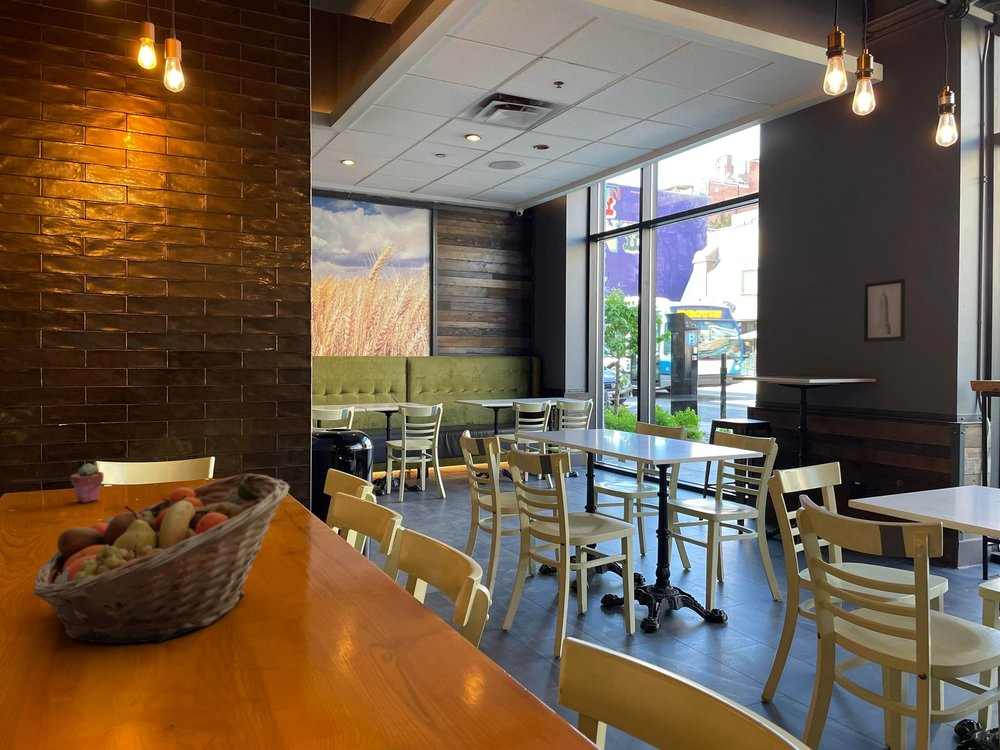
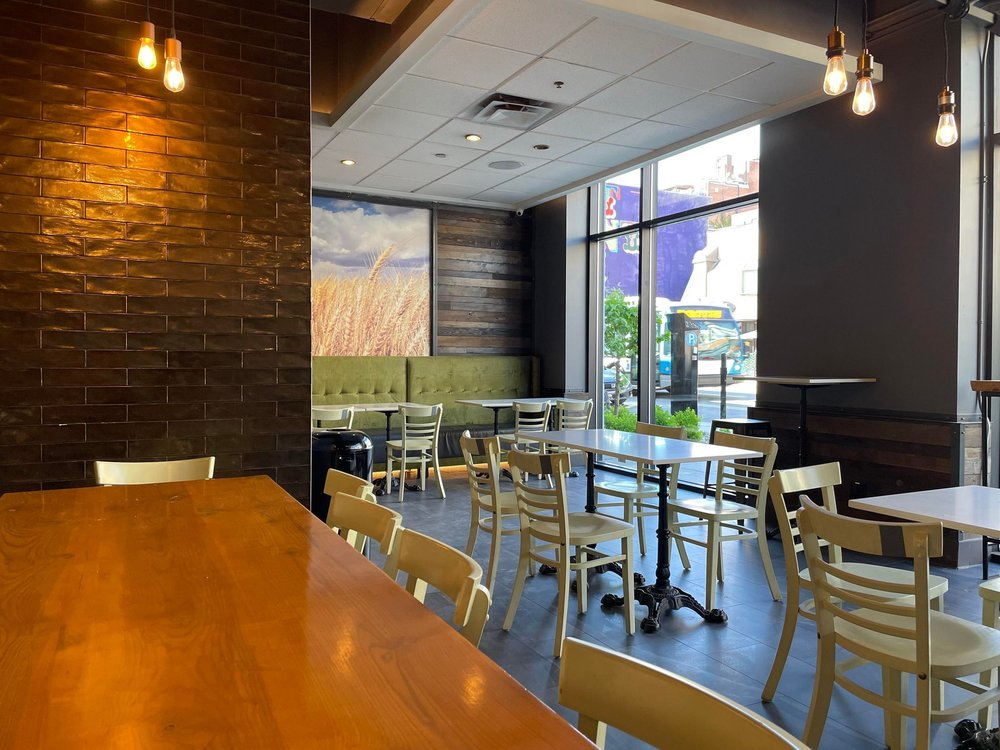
- potted succulent [69,463,105,504]
- wall art [863,278,906,343]
- fruit basket [32,473,291,644]
